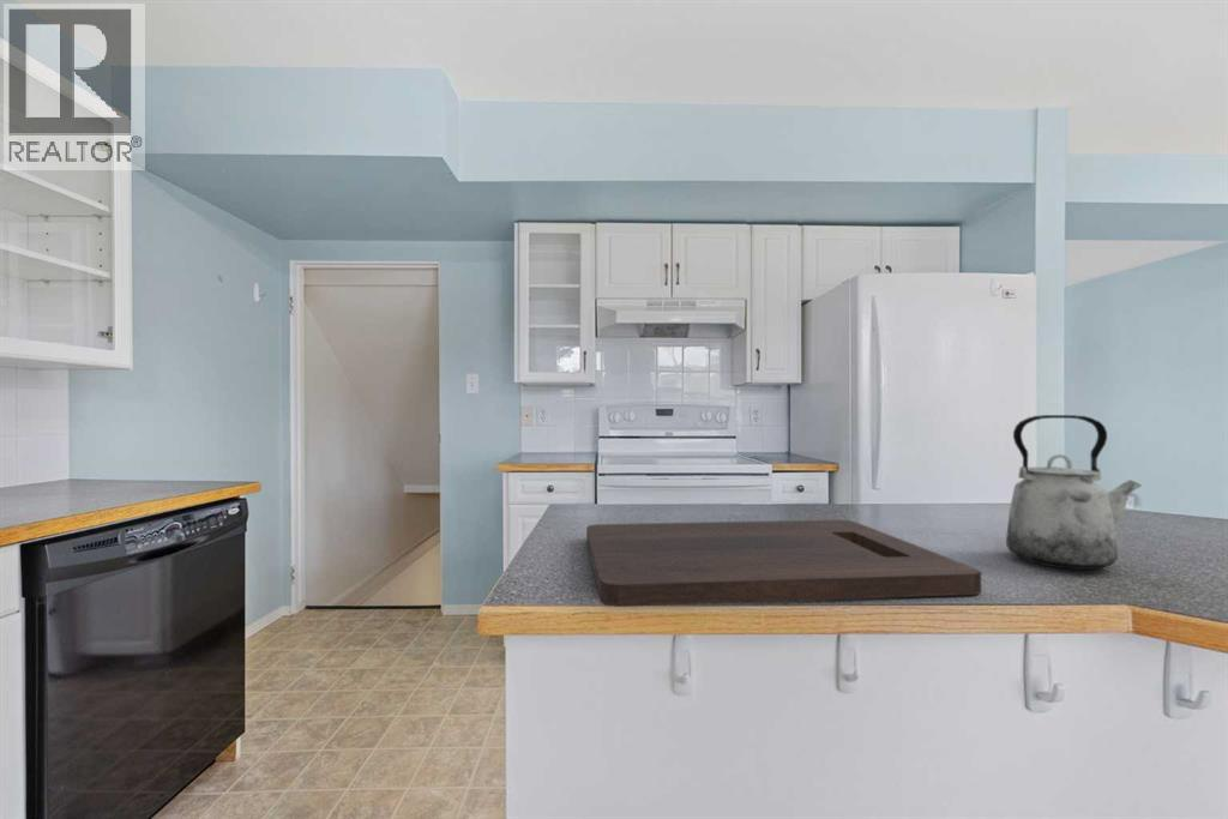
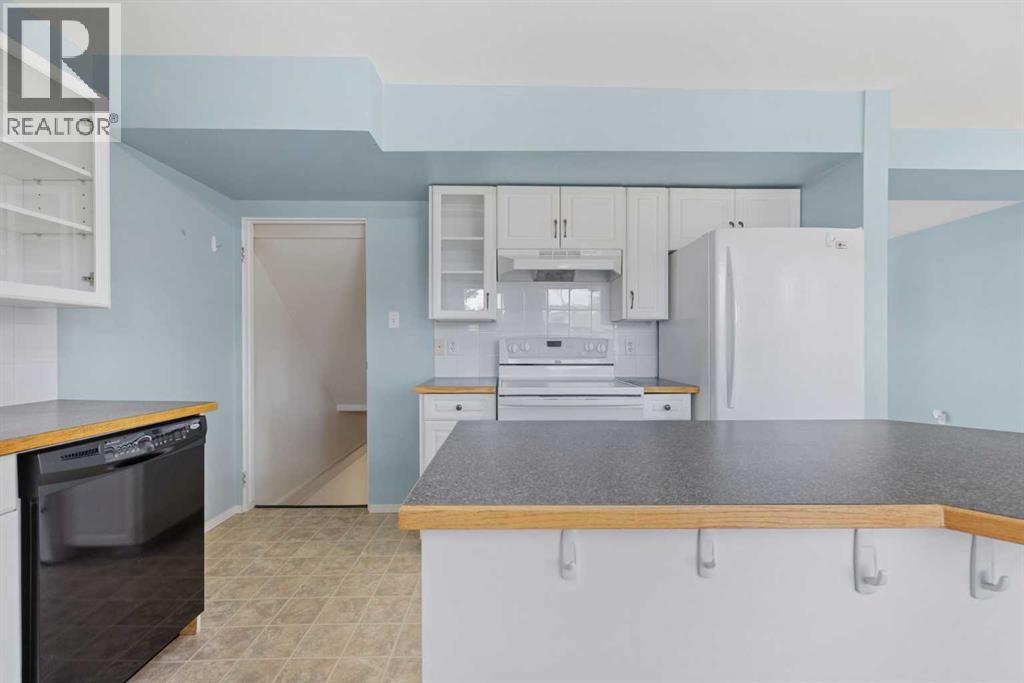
- kettle [1005,414,1143,571]
- cutting board [585,519,982,608]
